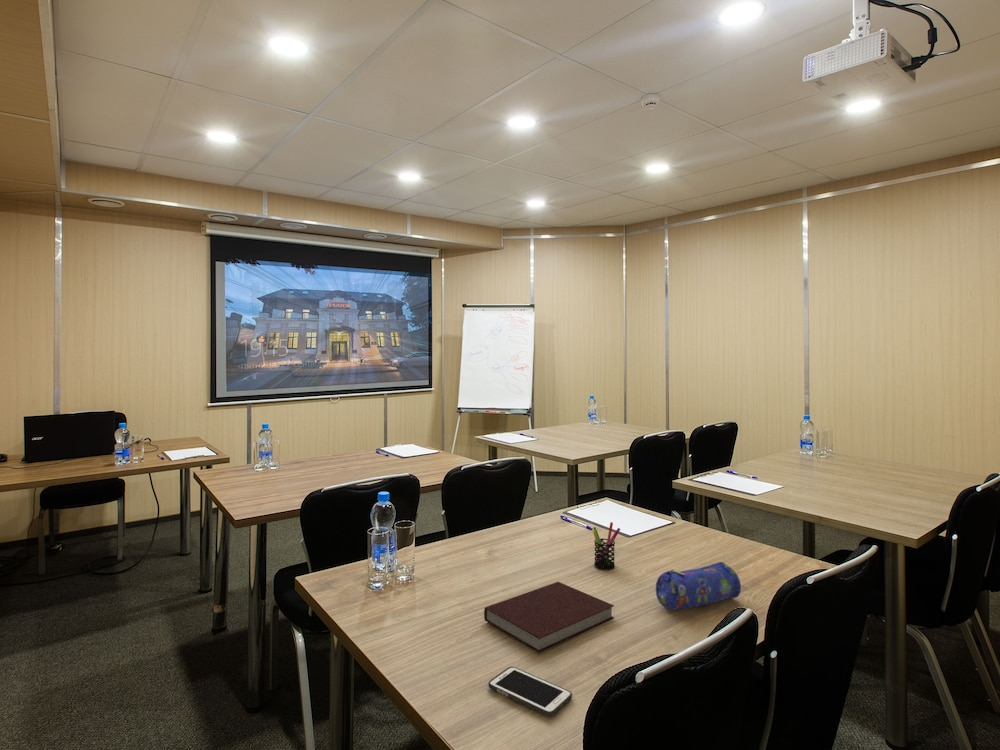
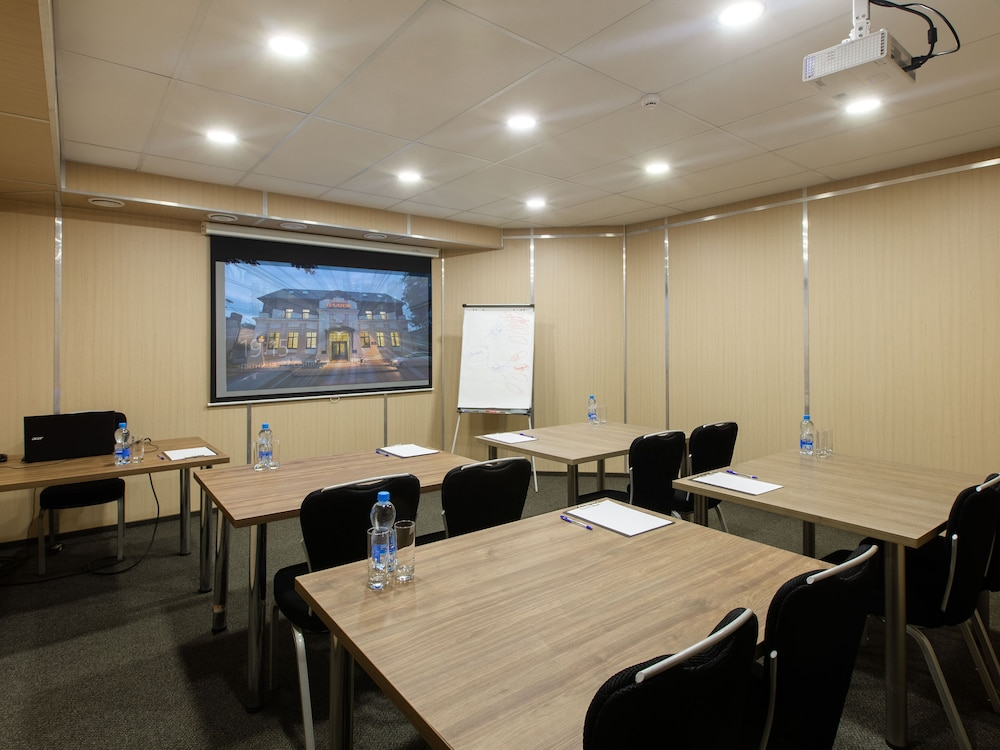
- cell phone [488,666,573,717]
- notebook [483,581,615,653]
- pencil case [655,561,742,611]
- pen holder [592,521,621,570]
